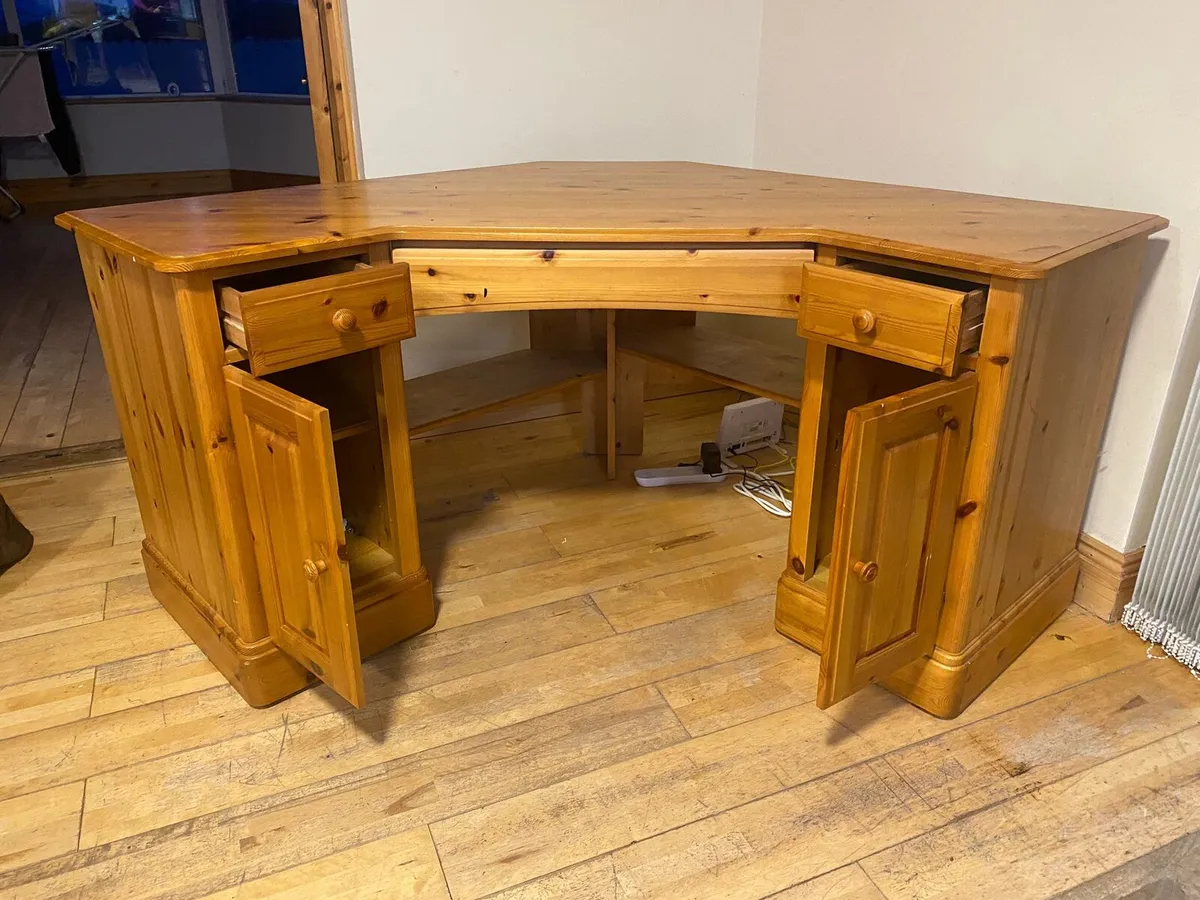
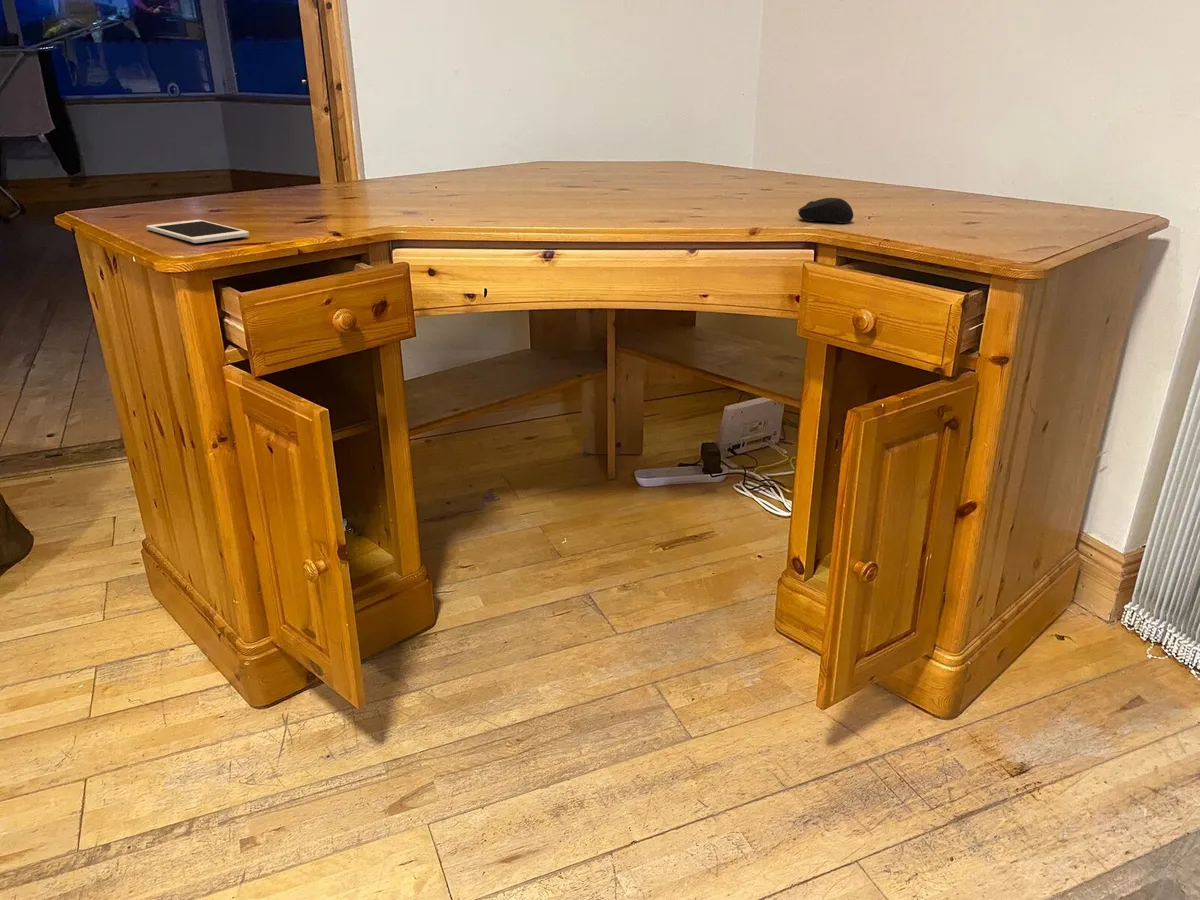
+ computer mouse [797,197,854,223]
+ cell phone [145,219,250,244]
